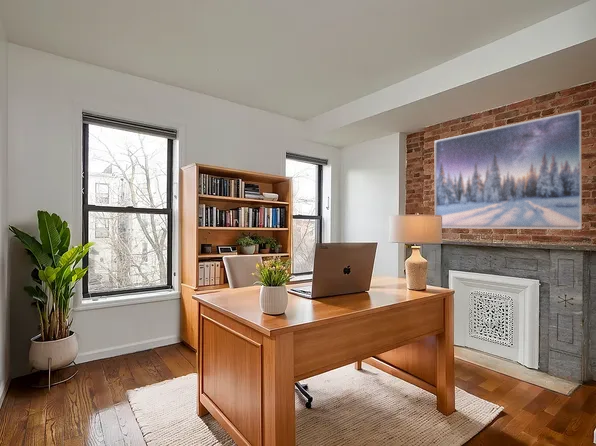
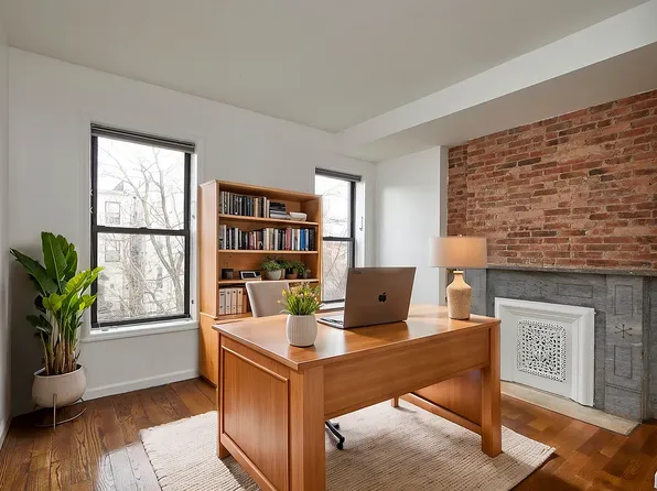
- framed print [434,109,583,230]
